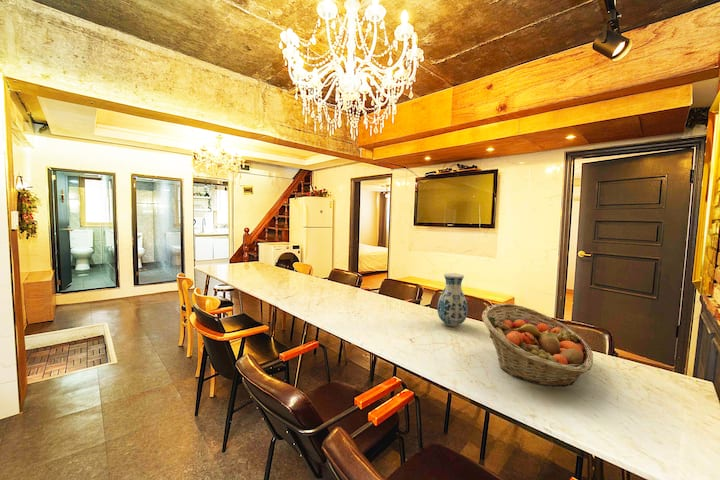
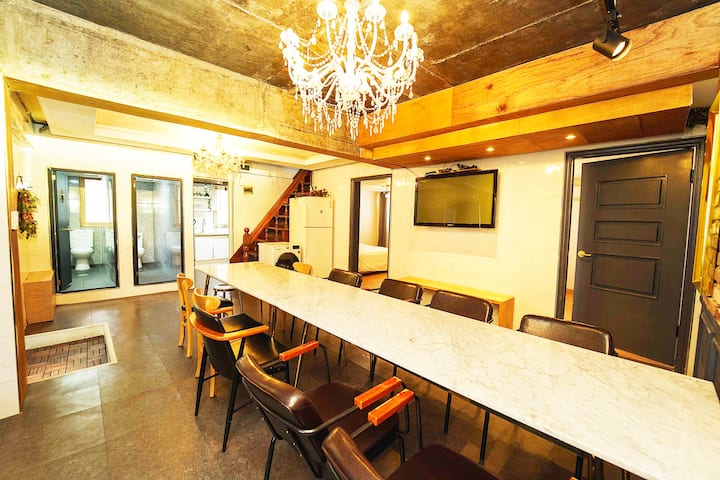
- vase [436,272,469,327]
- fruit basket [481,303,594,388]
